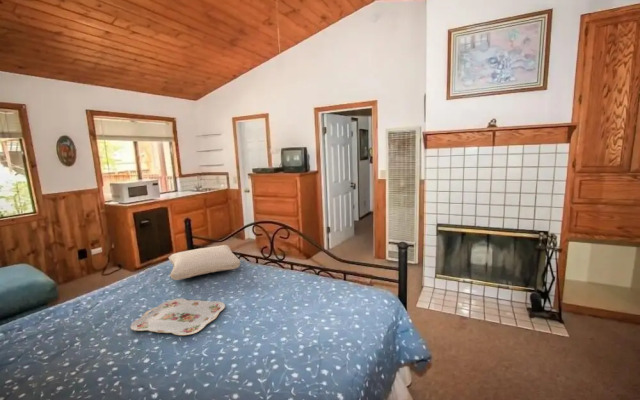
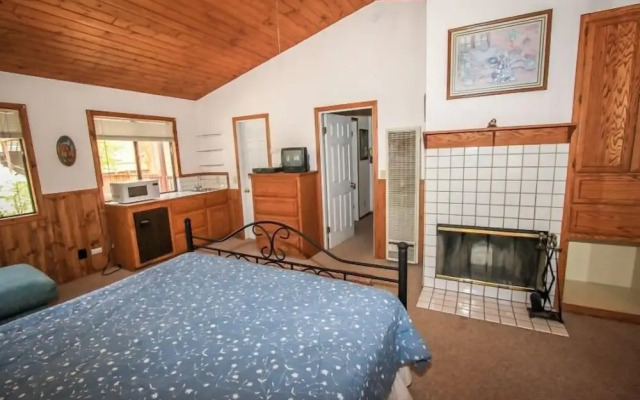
- pillow [168,244,242,281]
- serving tray [129,298,226,336]
